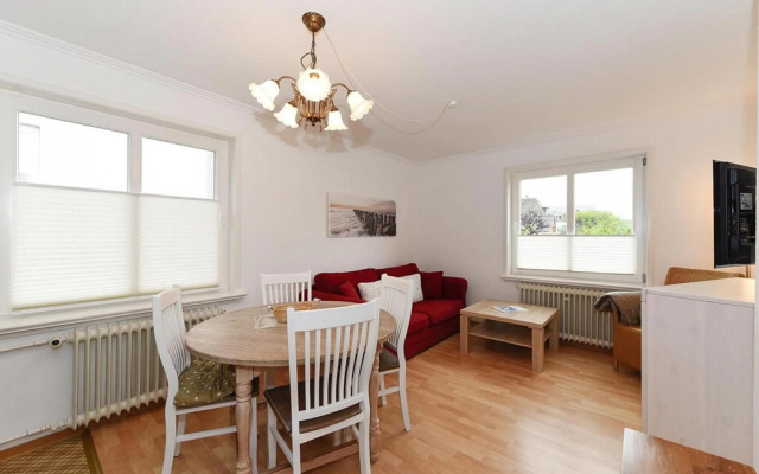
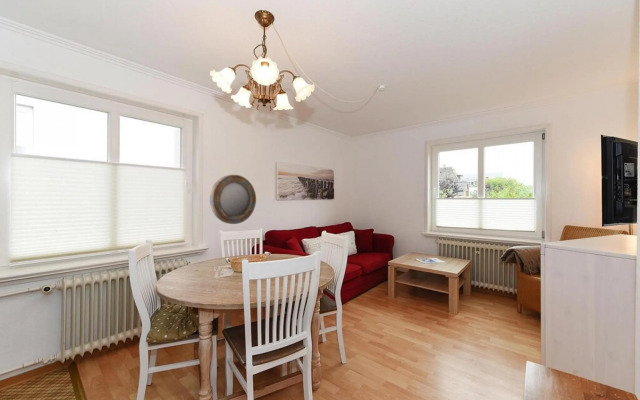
+ home mirror [209,174,257,225]
